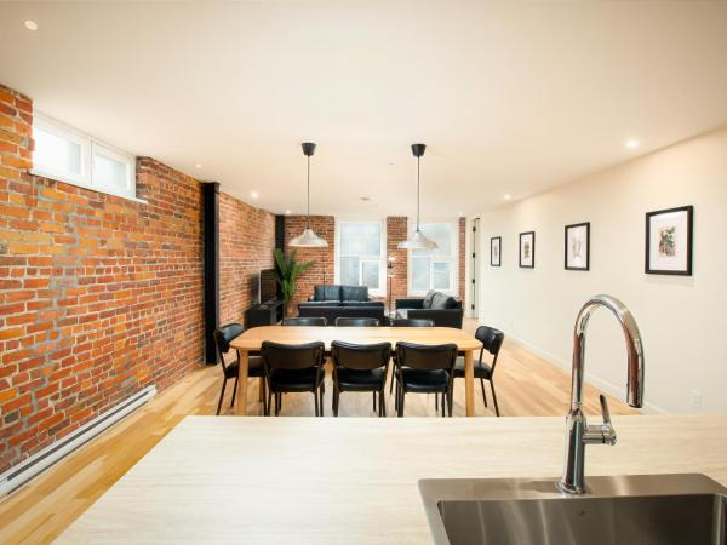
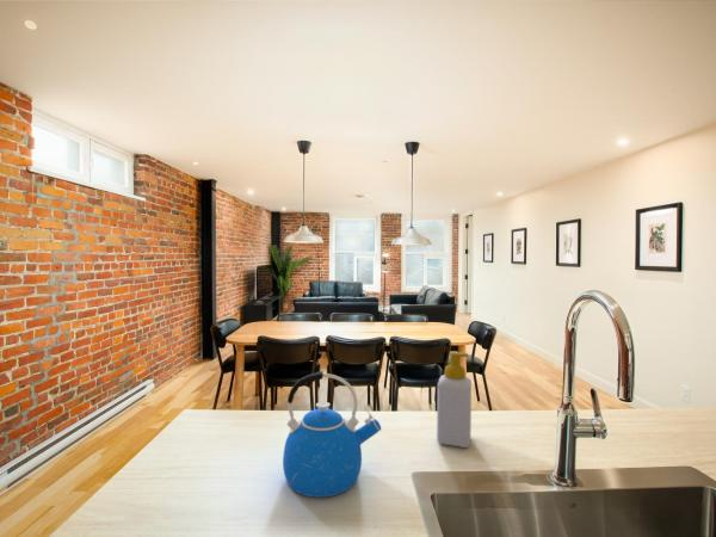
+ soap bottle [436,351,473,449]
+ kettle [282,370,382,499]
